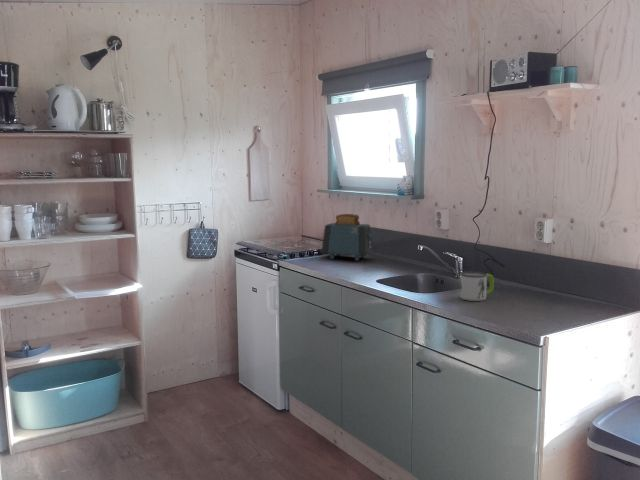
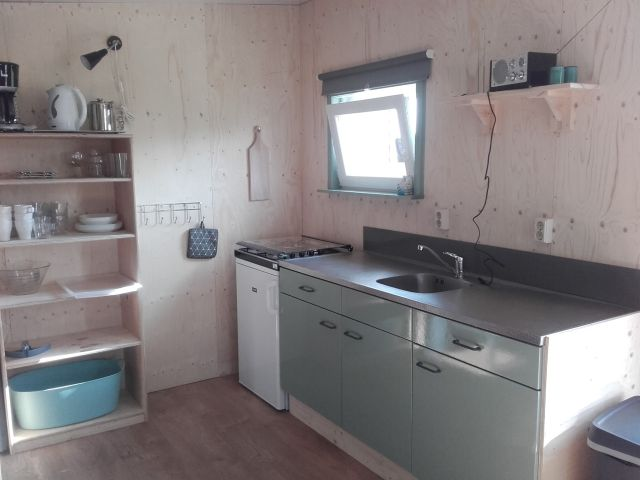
- mug [459,271,495,302]
- toaster [321,213,374,262]
